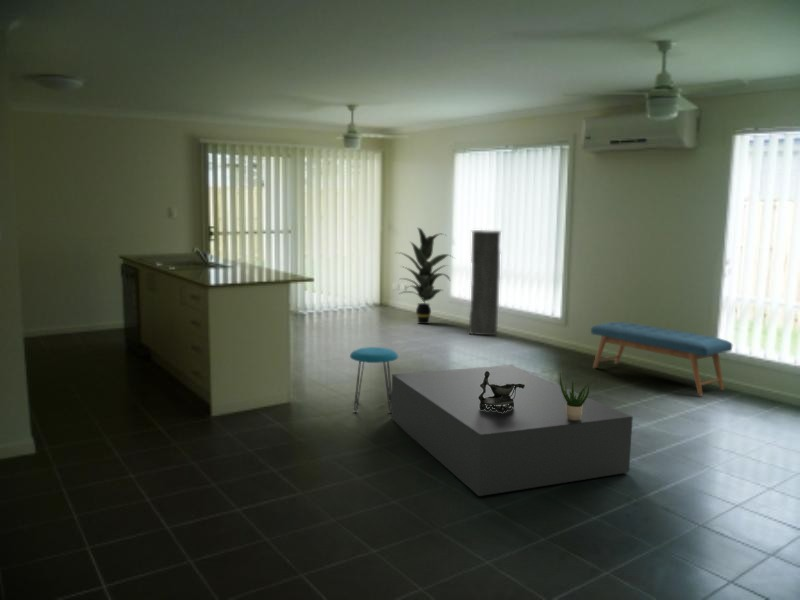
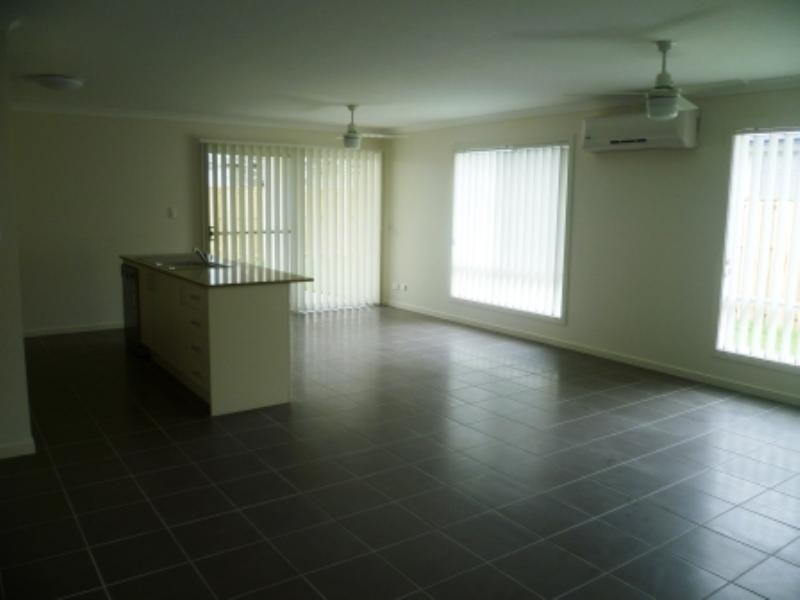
- stool [349,346,399,414]
- bench [590,321,733,397]
- potted plant [559,374,592,420]
- storage cabinet [468,229,502,337]
- decorative bowl [478,371,525,413]
- indoor plant [396,227,455,325]
- coffee table [391,364,634,497]
